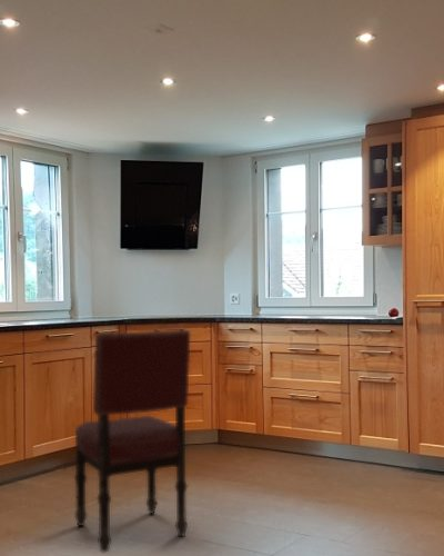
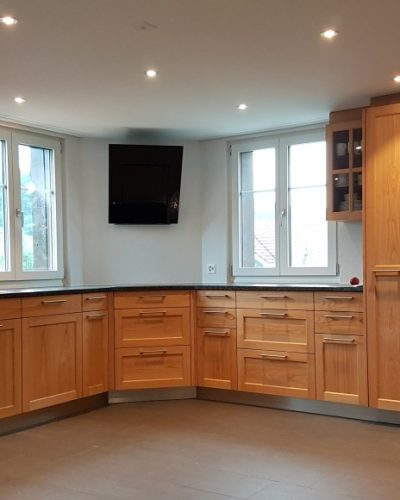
- dining chair [73,329,191,554]
